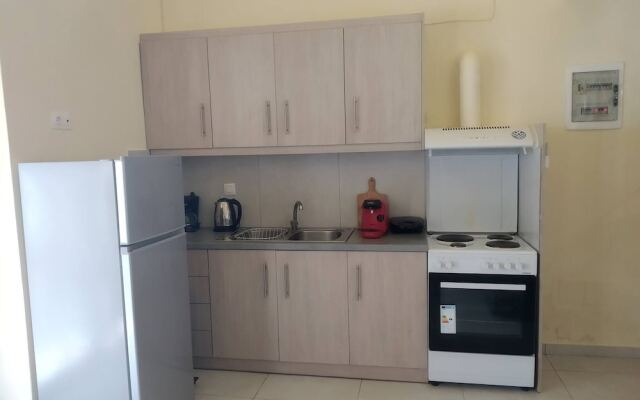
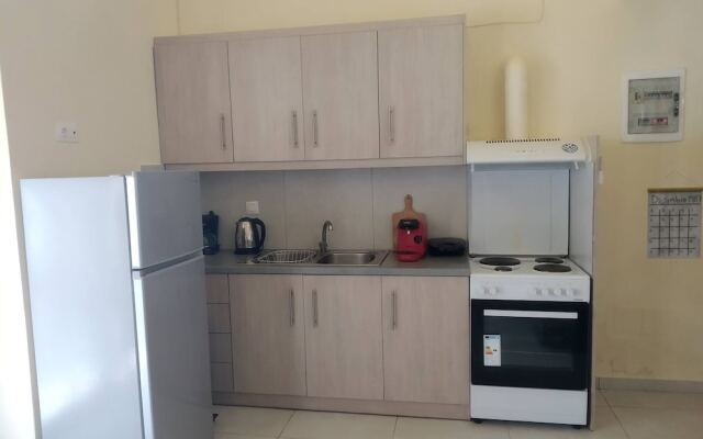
+ calendar [646,171,703,260]
